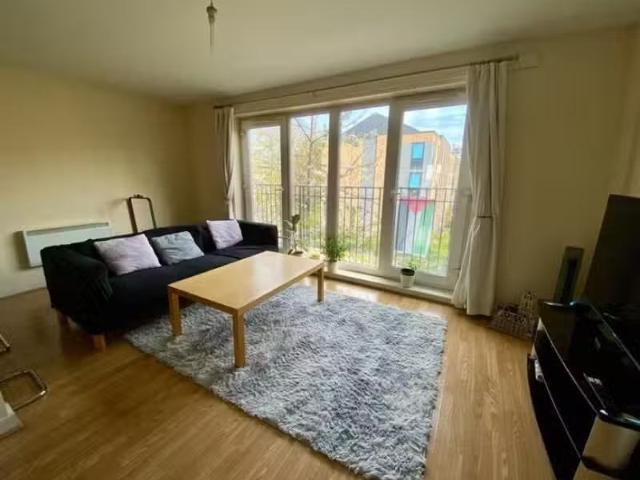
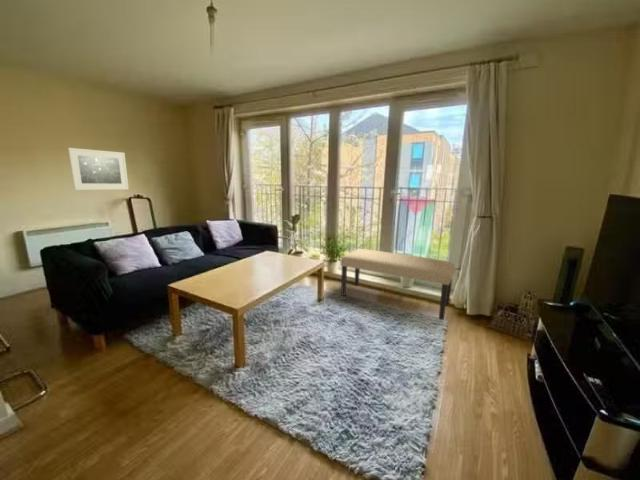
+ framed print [67,147,130,191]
+ bench [340,248,456,321]
